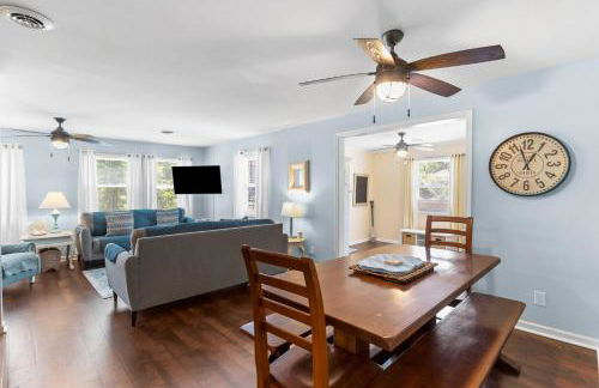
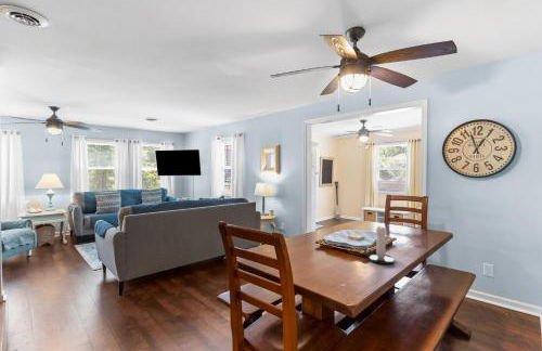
+ candle holder [363,223,396,265]
